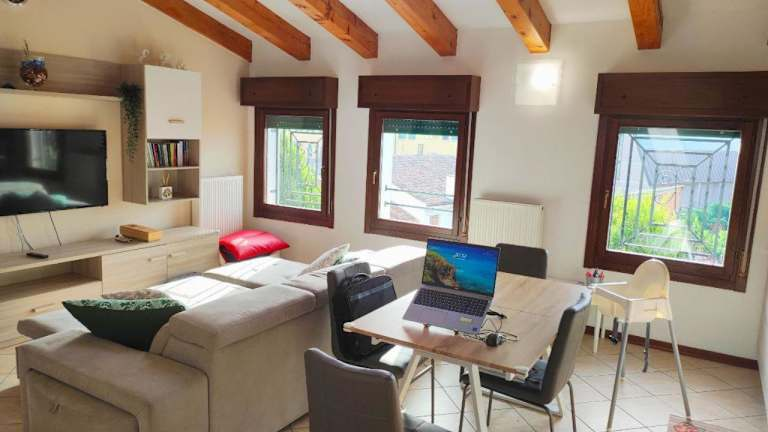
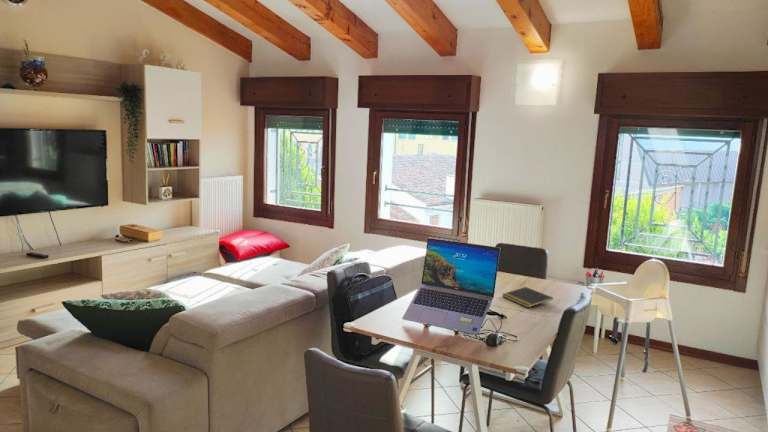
+ notepad [501,286,554,308]
